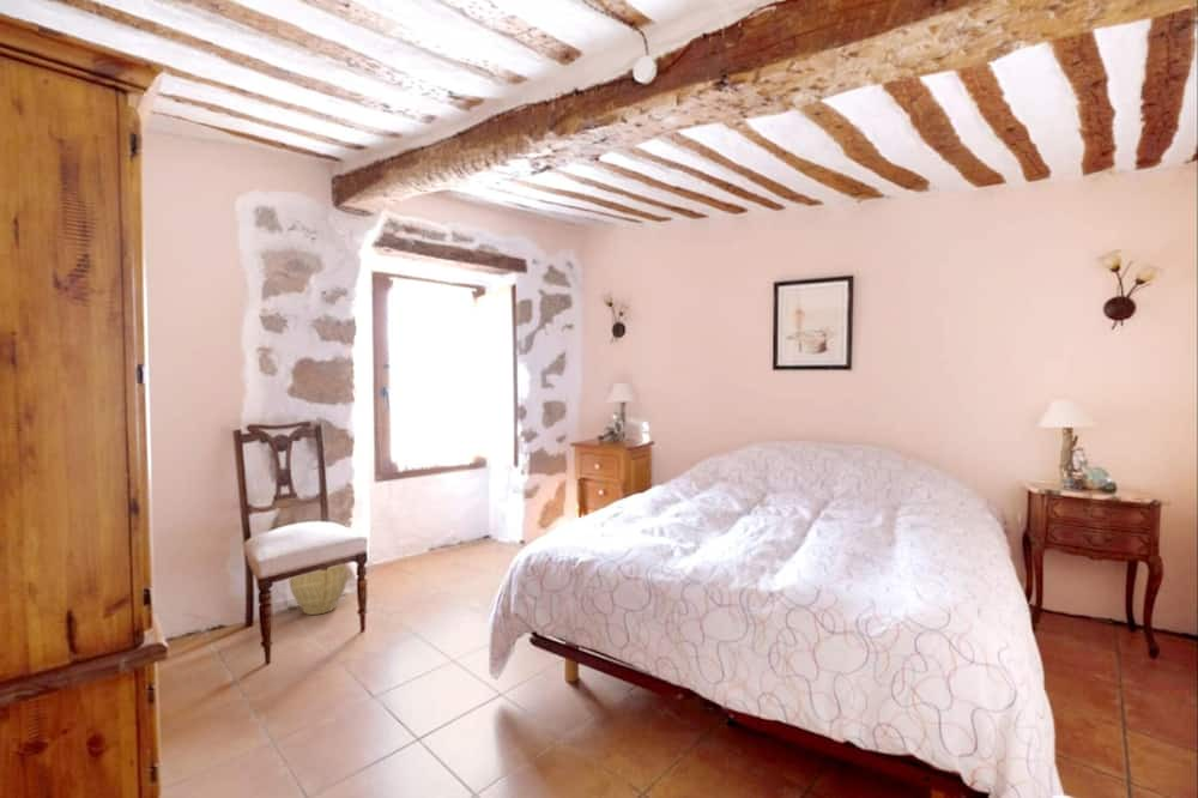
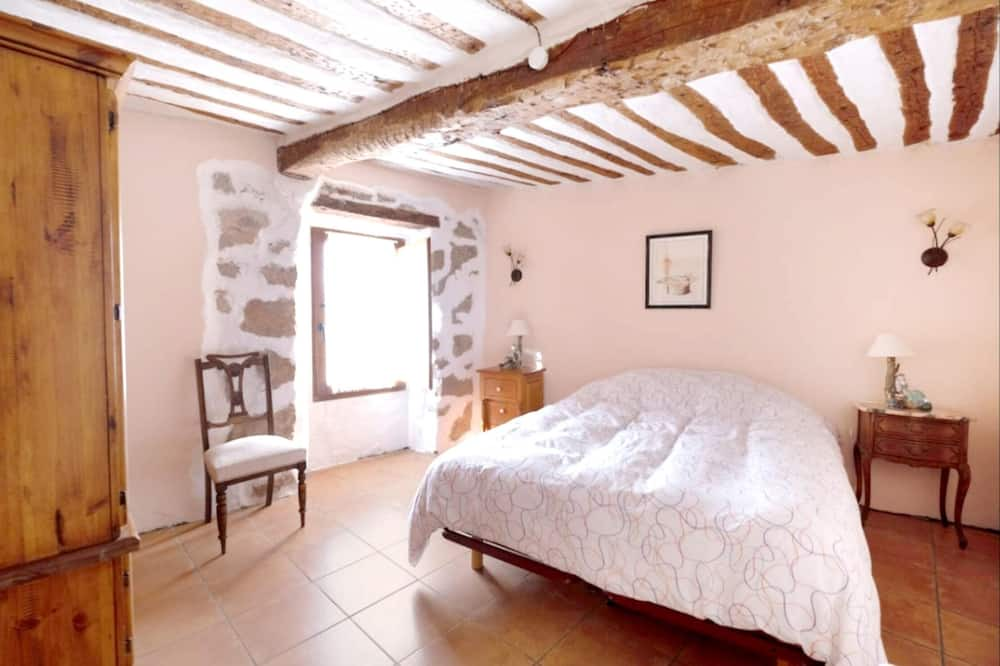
- woven basket [289,563,349,616]
